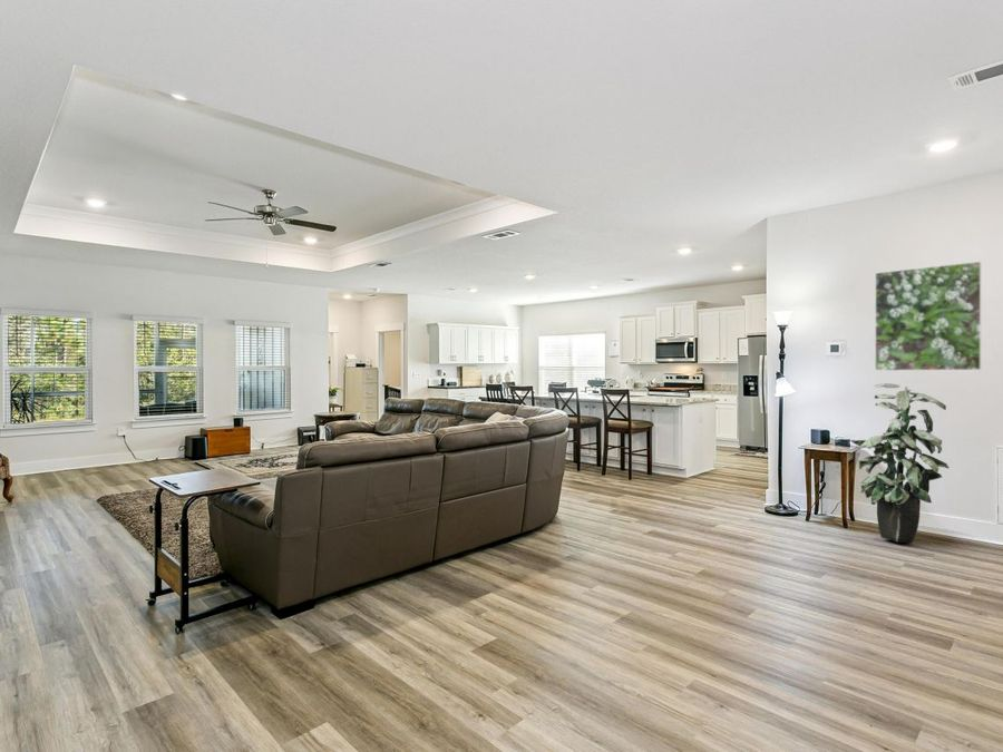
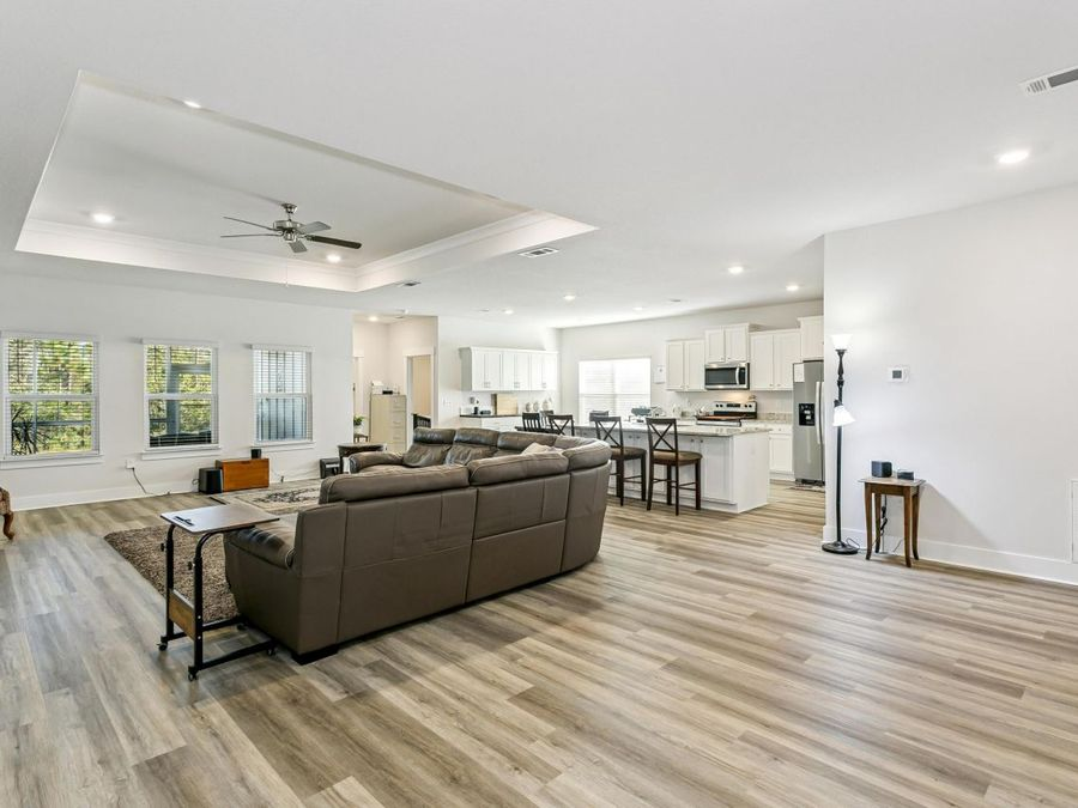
- indoor plant [849,382,950,544]
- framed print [874,261,982,372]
